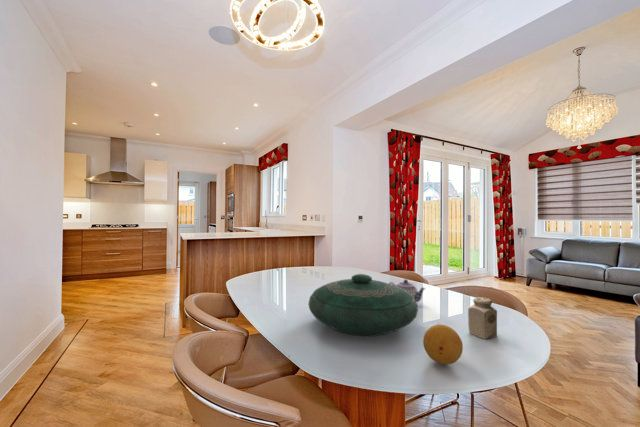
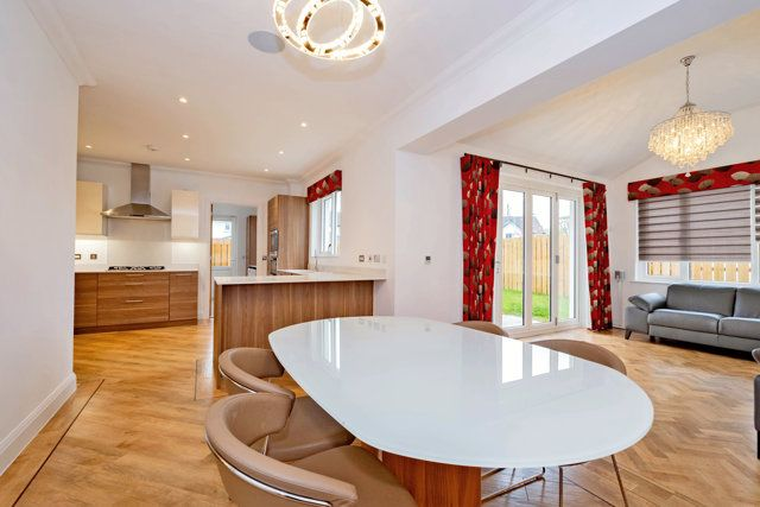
- fruit [422,324,464,365]
- decorative bowl [308,273,419,337]
- teapot [388,278,427,303]
- salt shaker [467,296,498,340]
